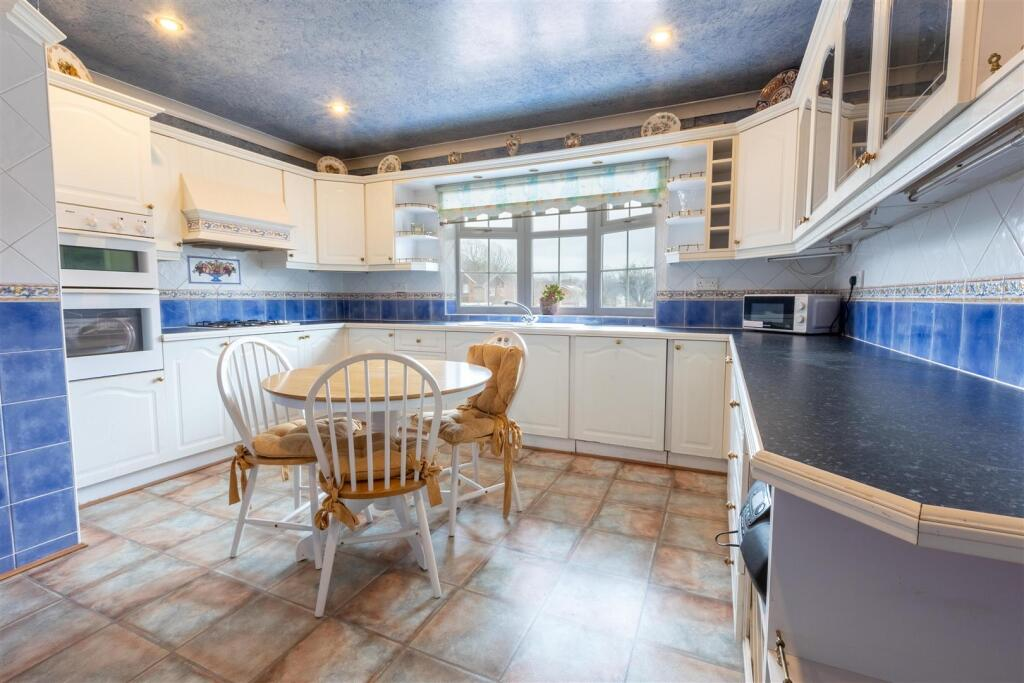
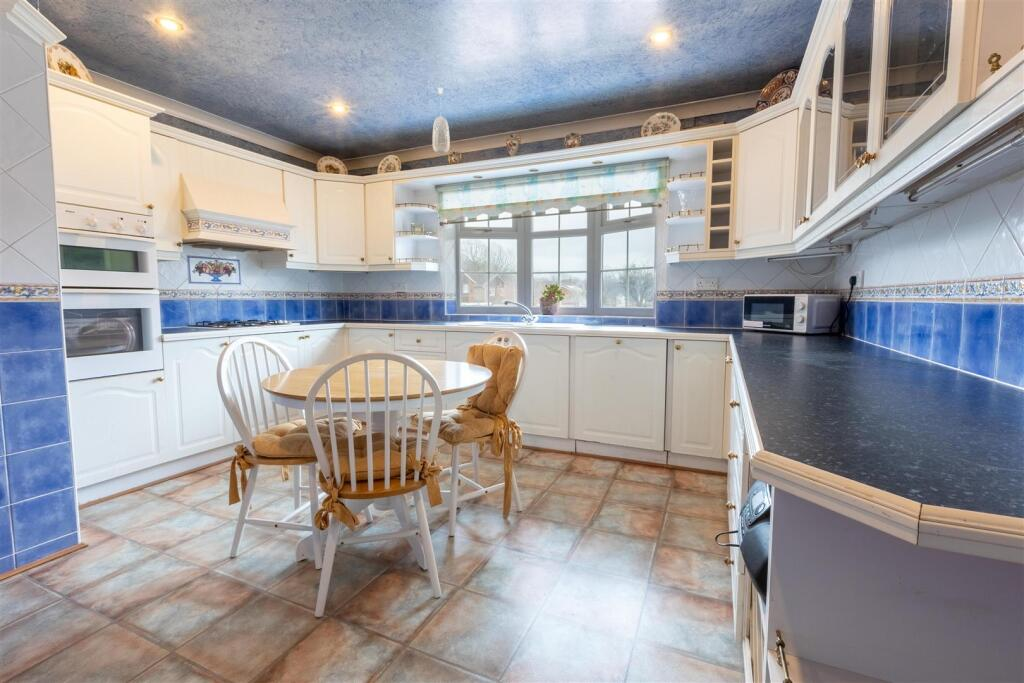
+ pendant light [432,87,451,154]
